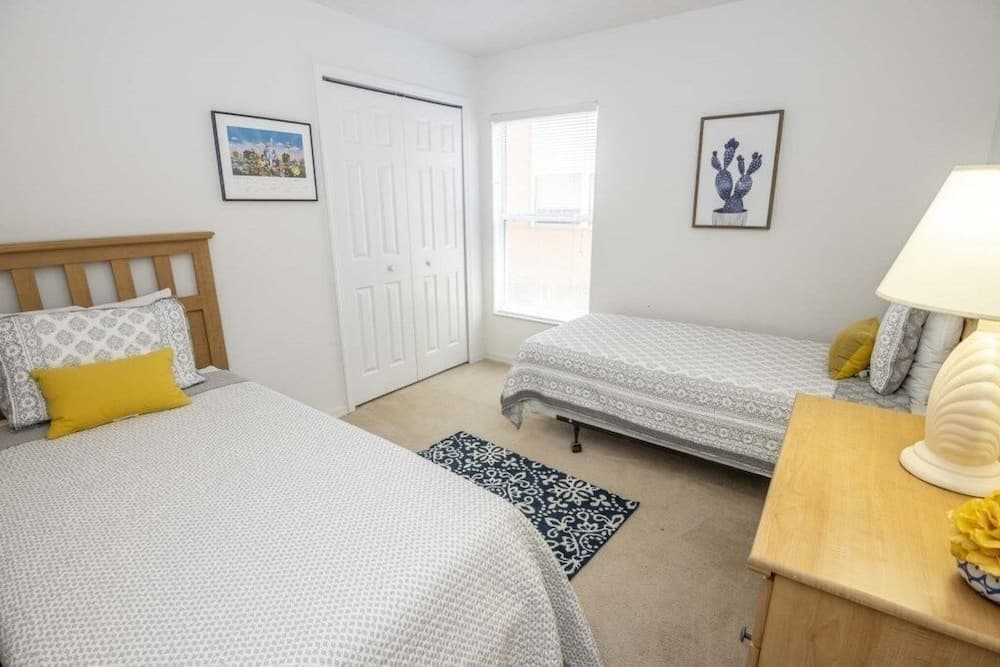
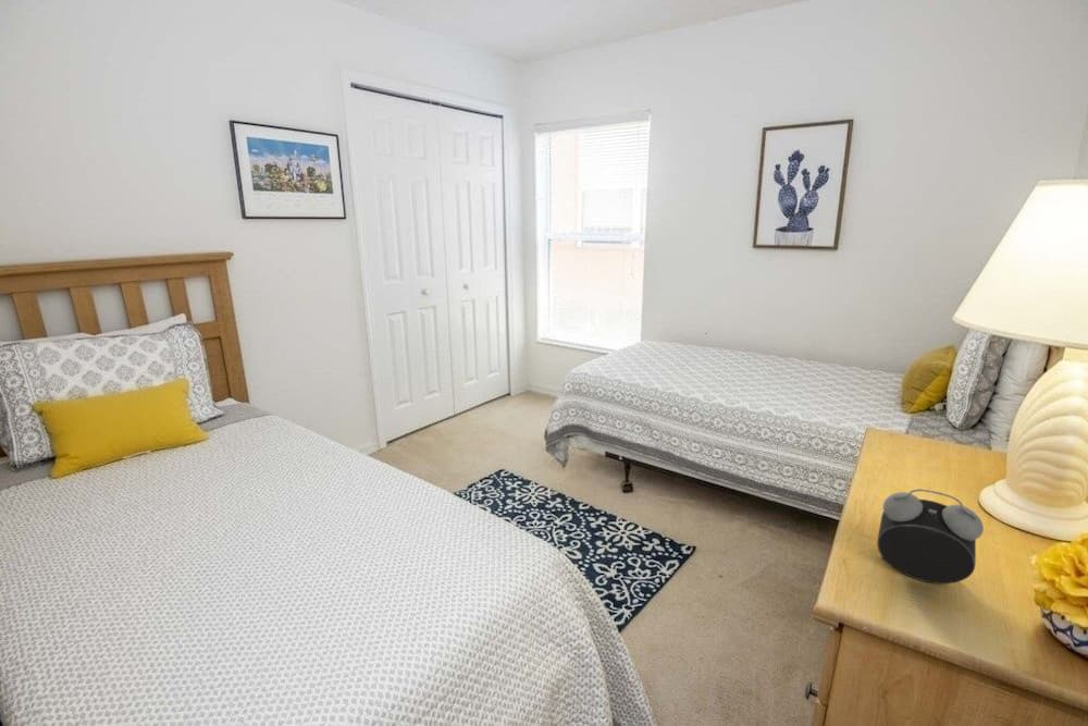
+ alarm clock [876,488,985,585]
